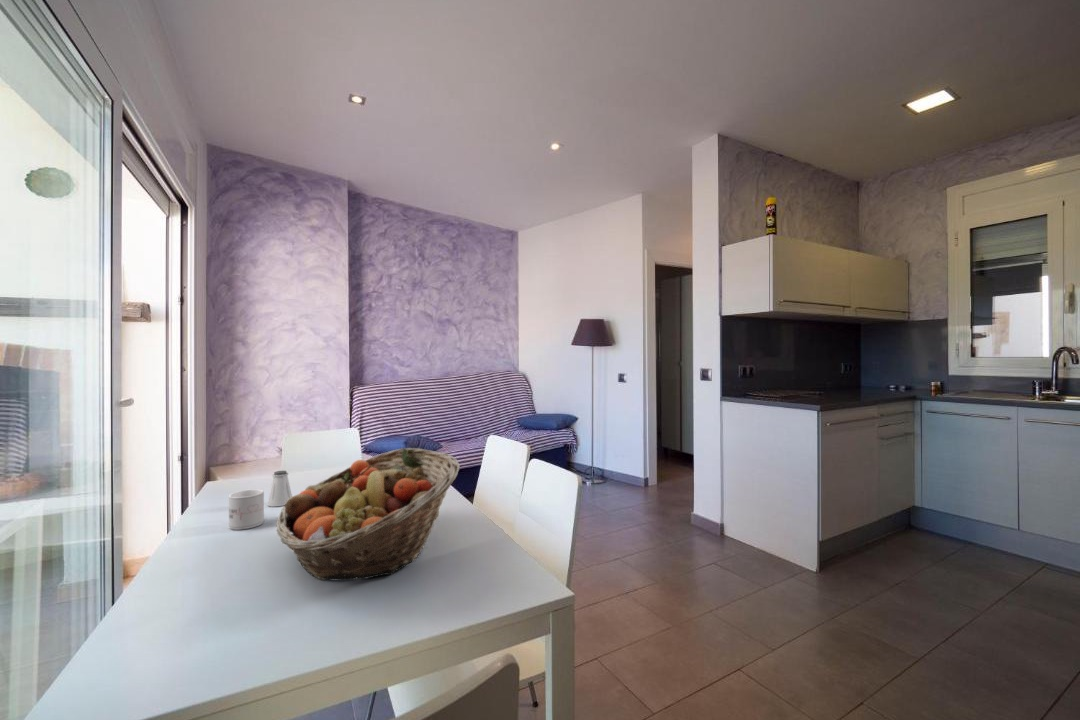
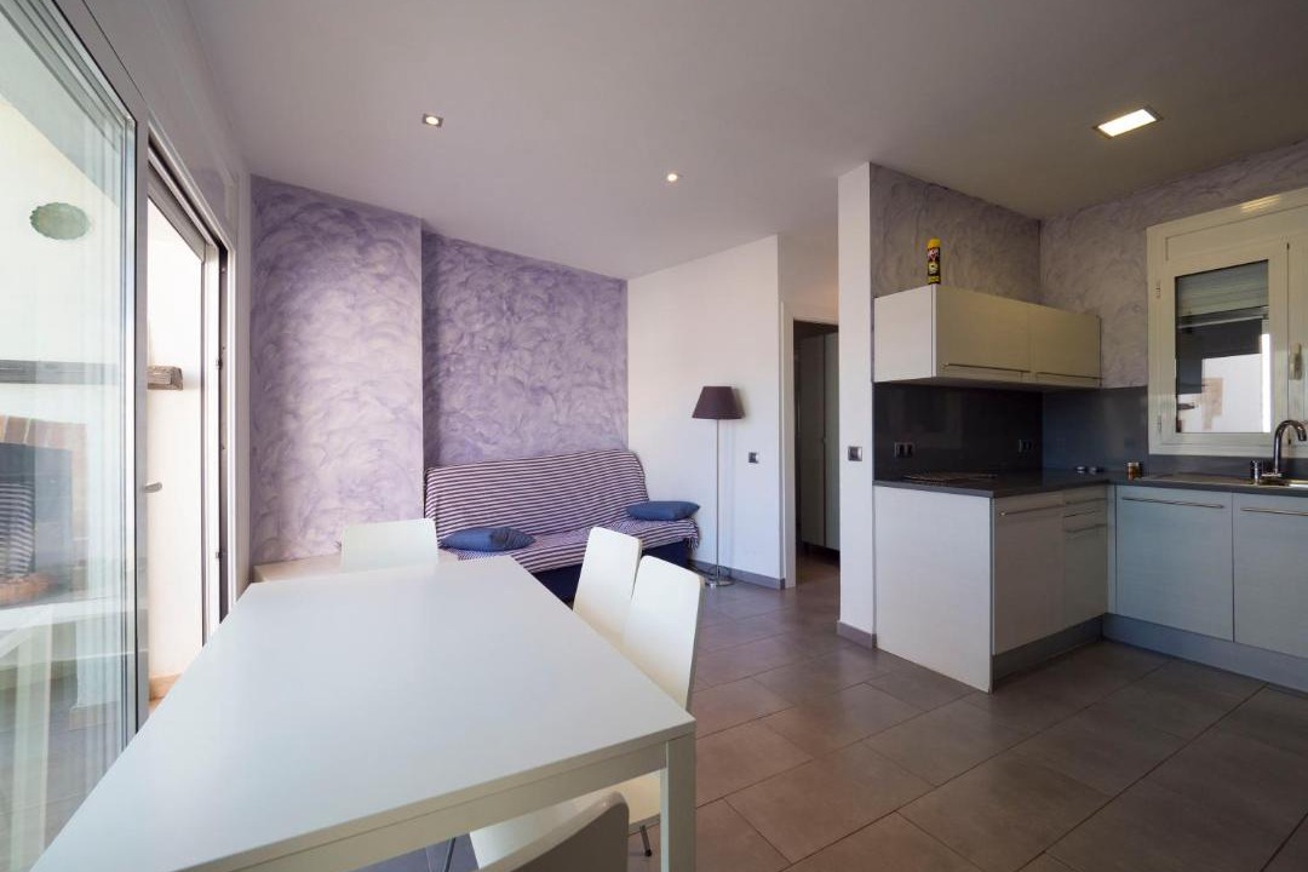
- mug [228,488,265,531]
- fruit basket [275,447,461,582]
- saltshaker [267,470,293,507]
